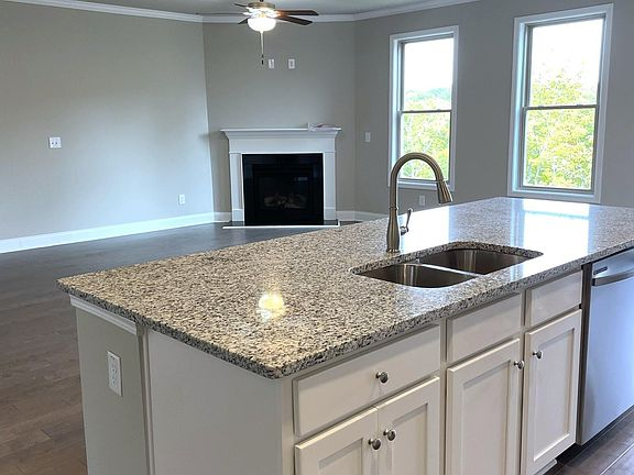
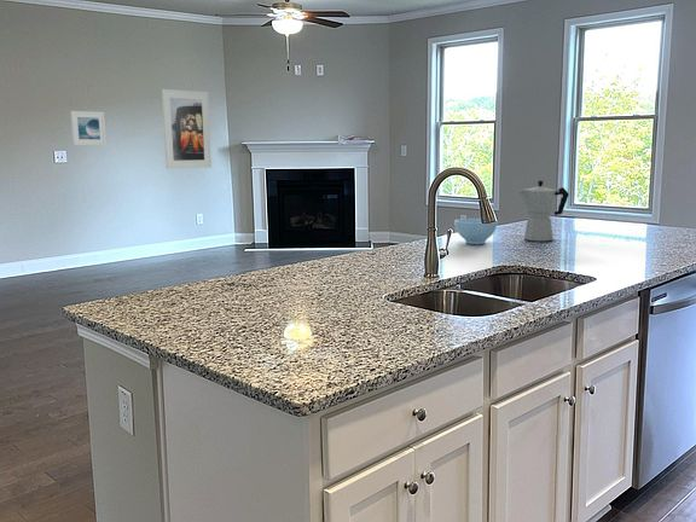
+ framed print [161,88,213,169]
+ bowl [453,218,499,245]
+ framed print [69,110,108,146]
+ moka pot [517,179,570,243]
